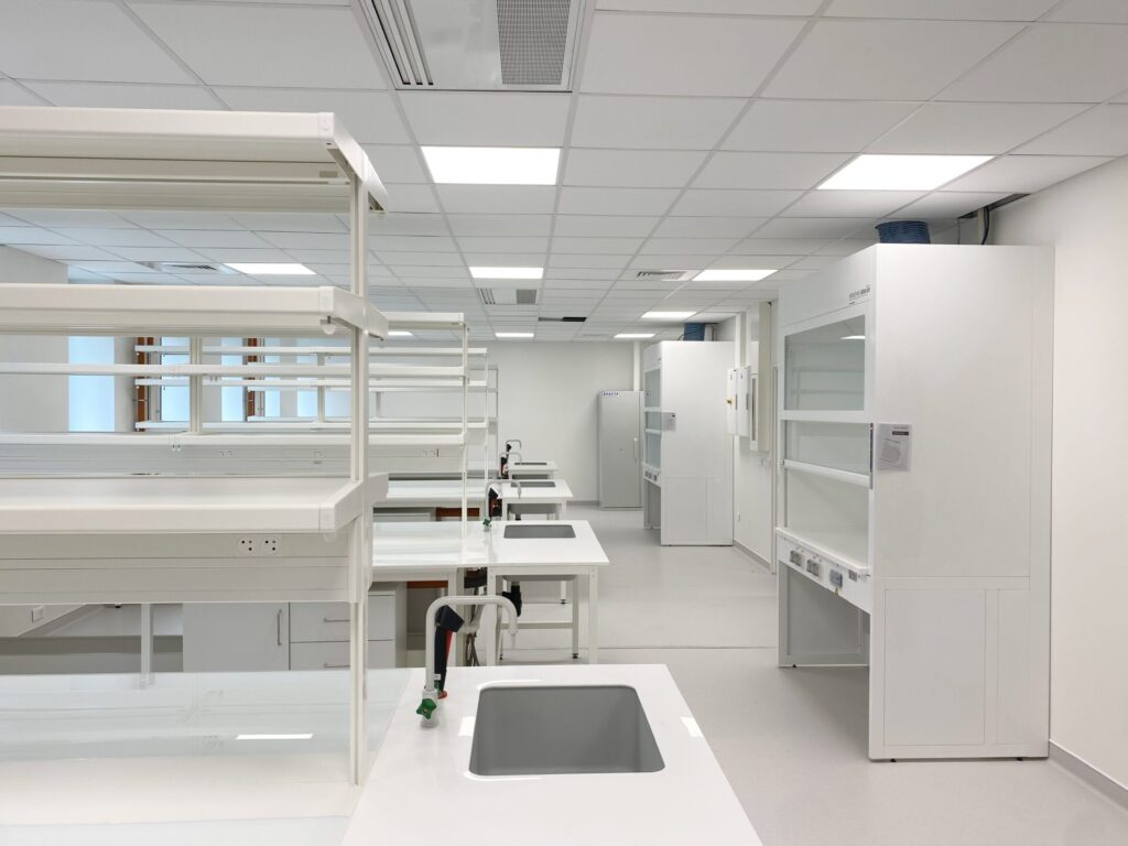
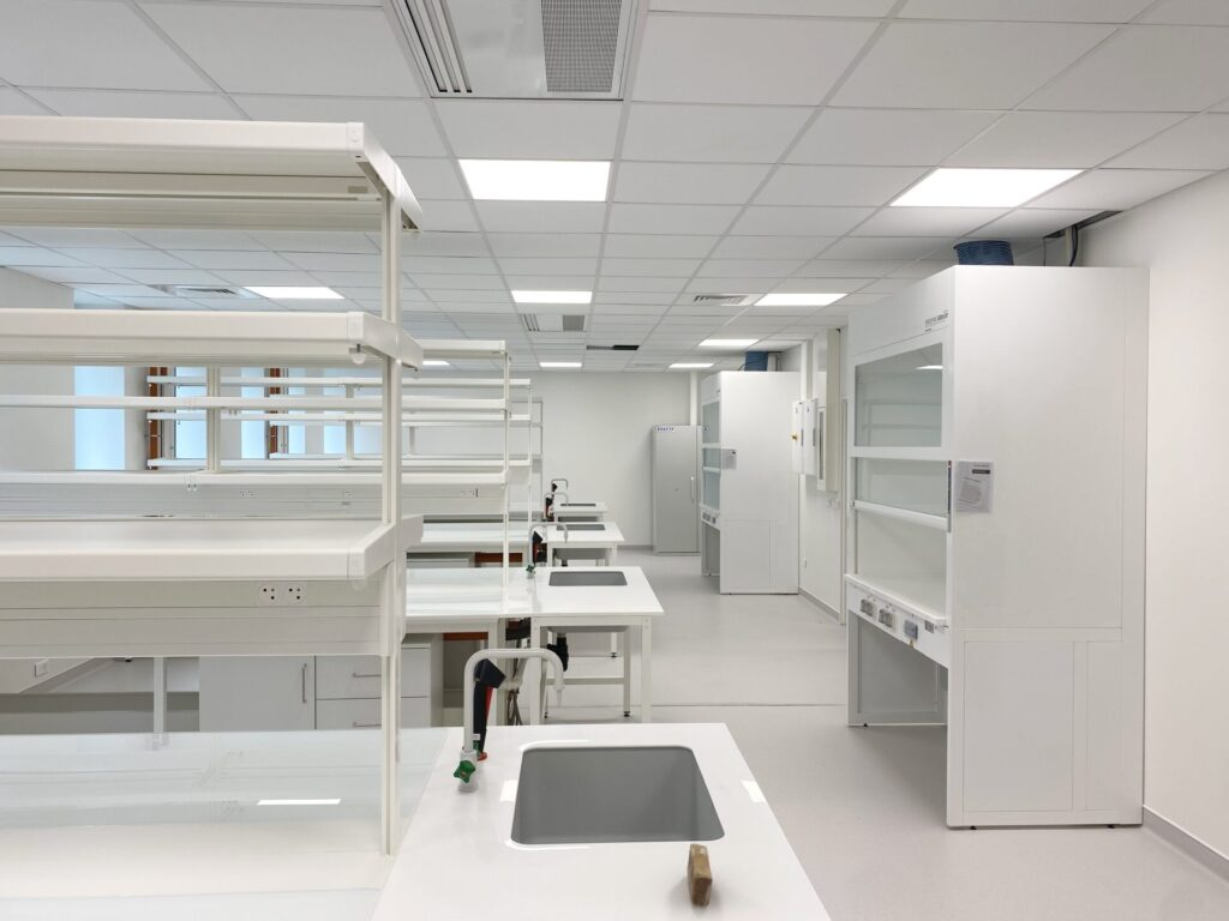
+ soap bar [687,842,713,908]
